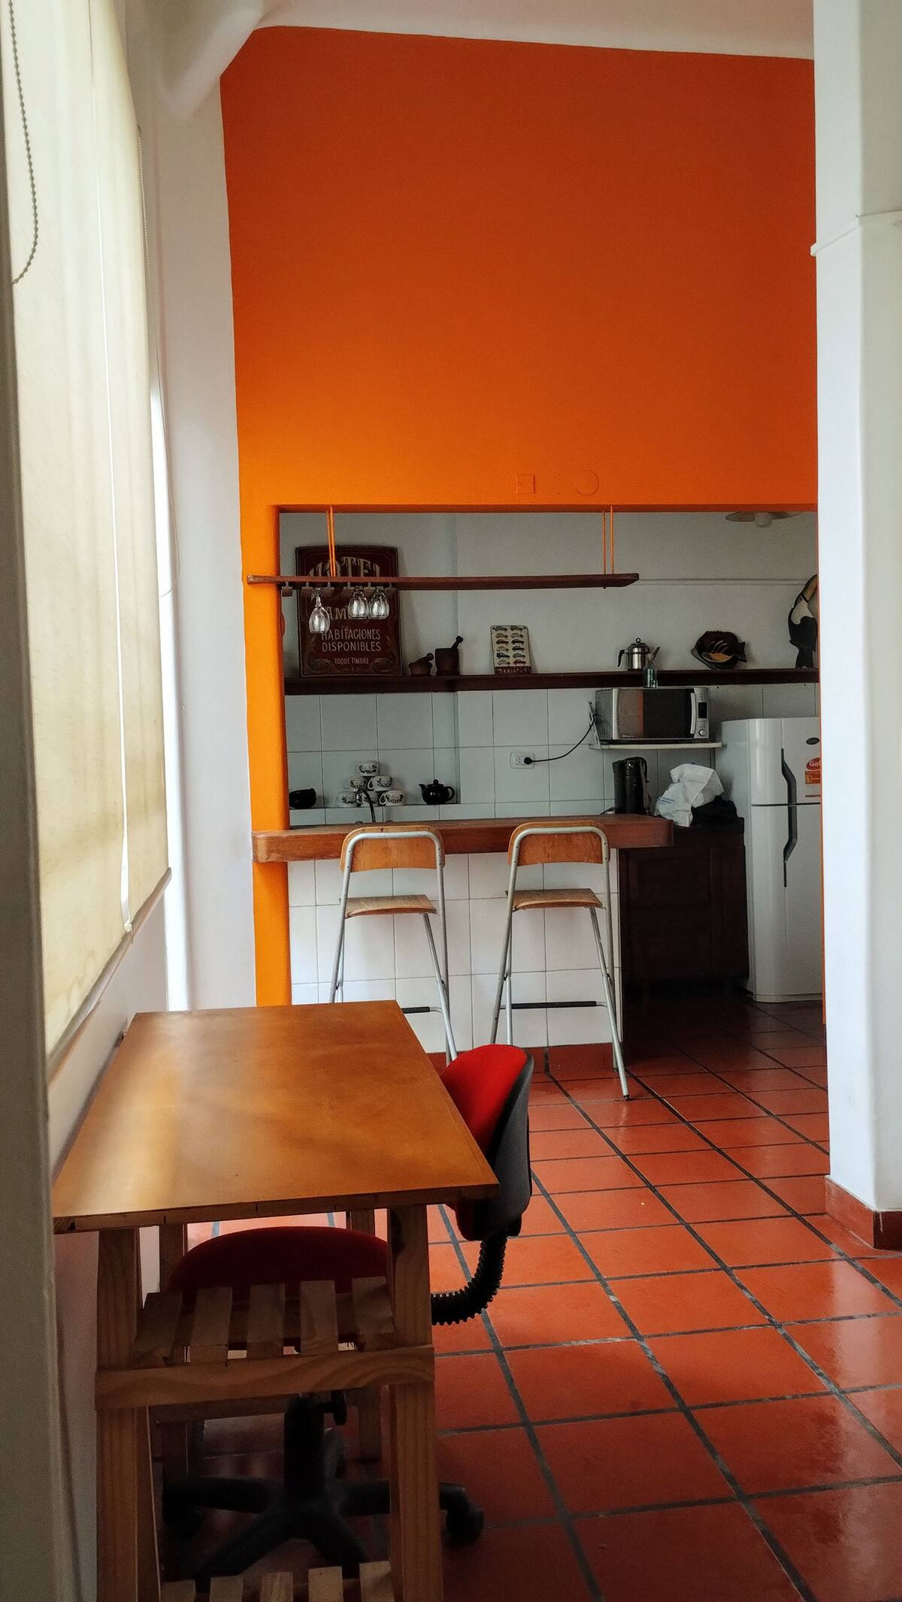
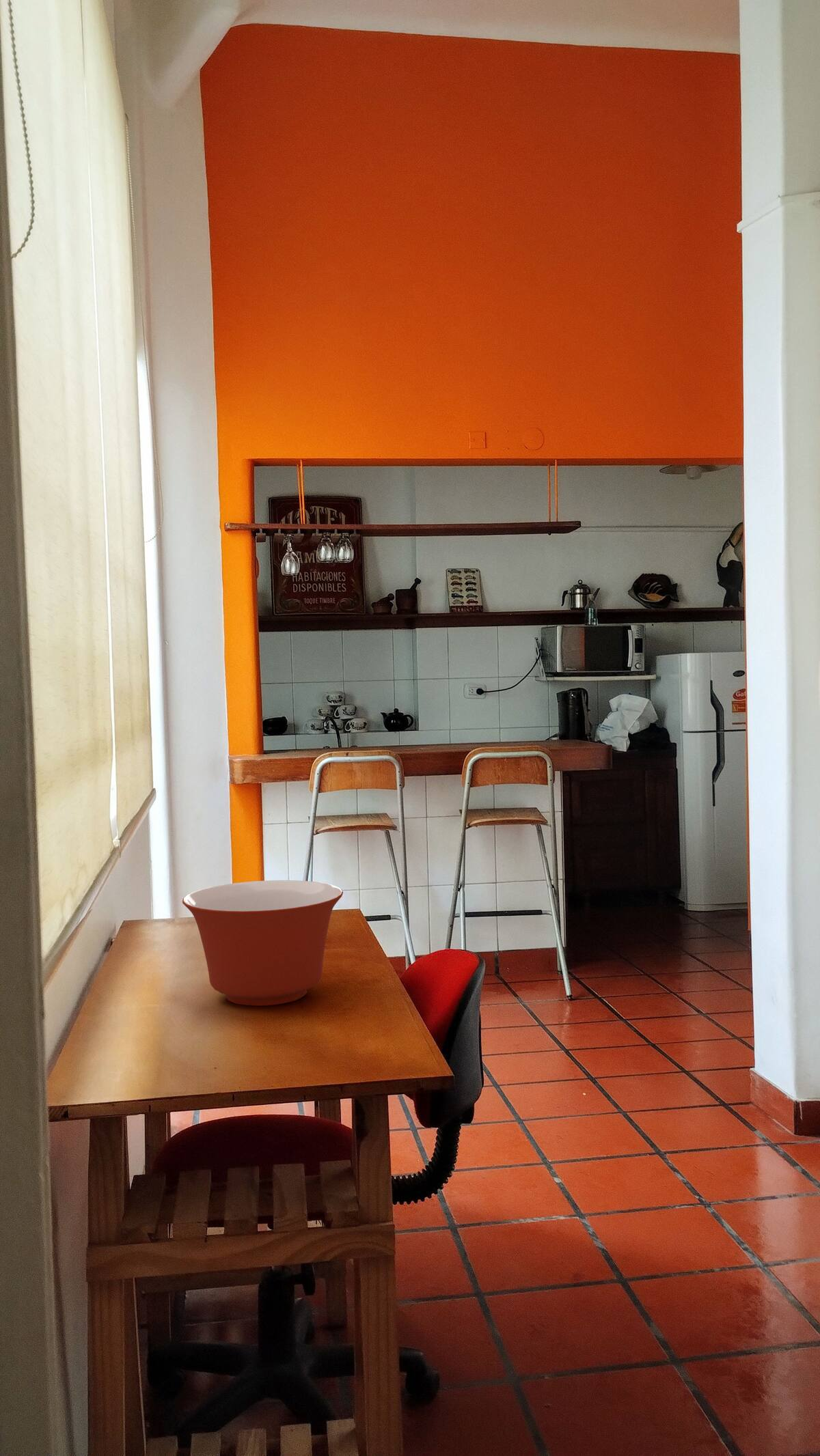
+ mixing bowl [182,880,344,1007]
